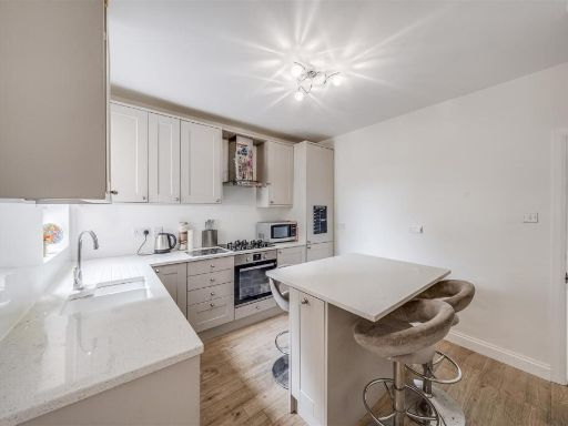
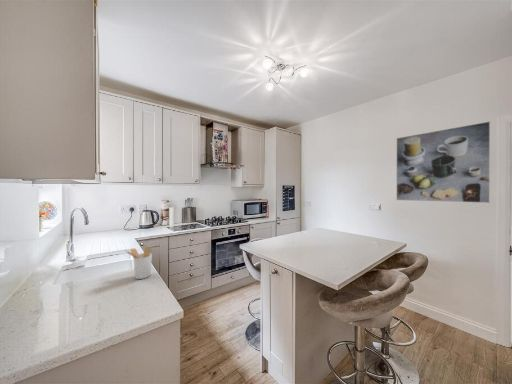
+ utensil holder [124,246,153,280]
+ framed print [395,120,492,204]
